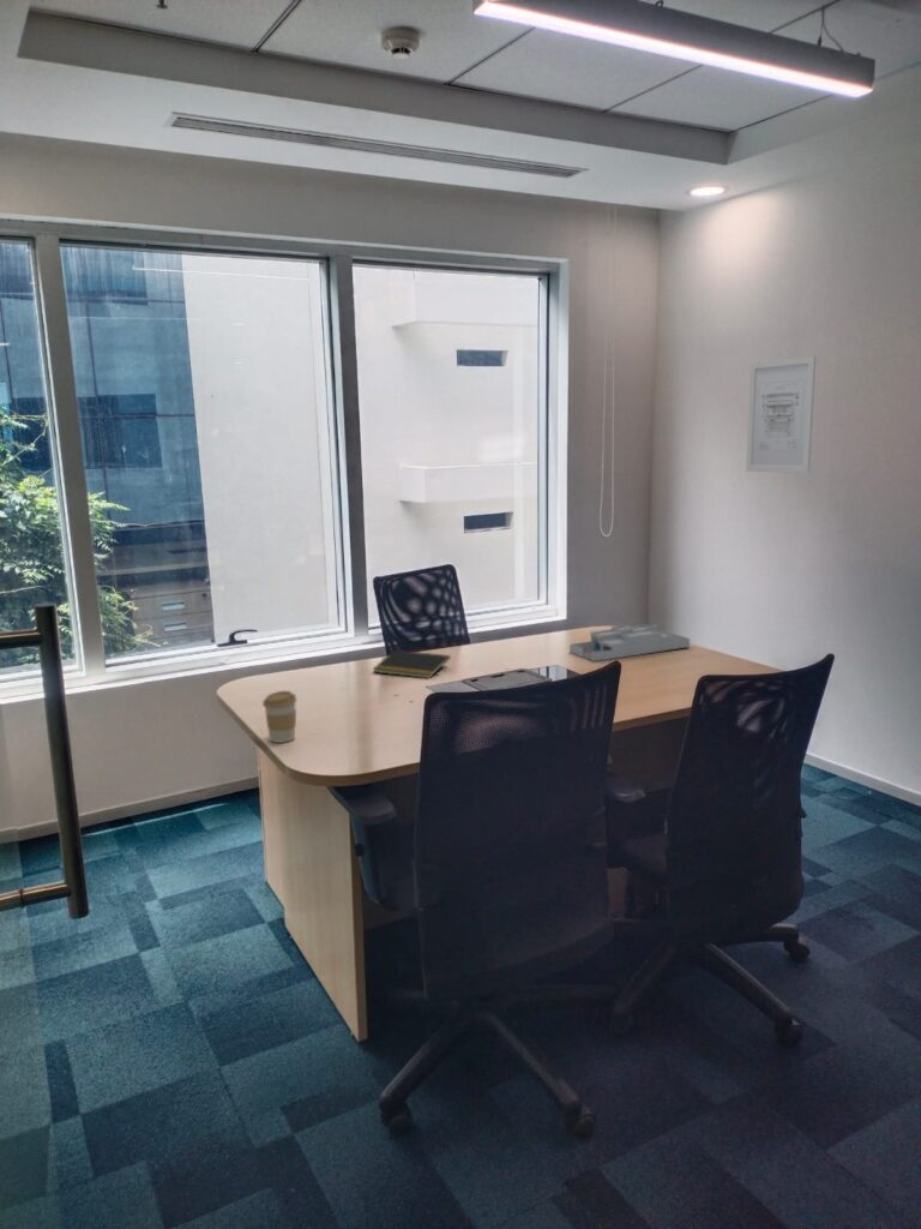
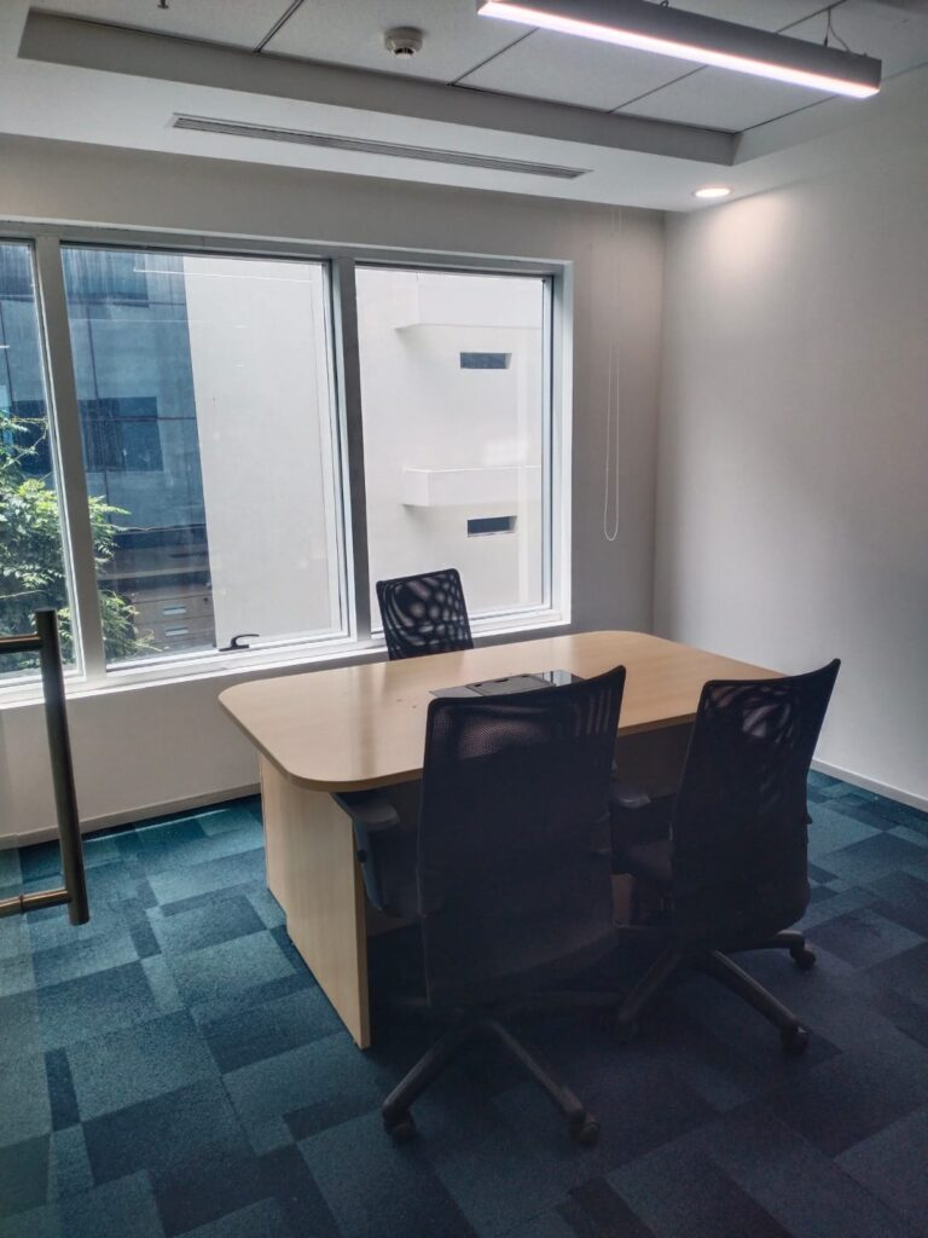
- wall art [745,355,817,474]
- coffee cup [261,690,297,744]
- desk organizer [568,623,691,663]
- notepad [372,649,451,679]
